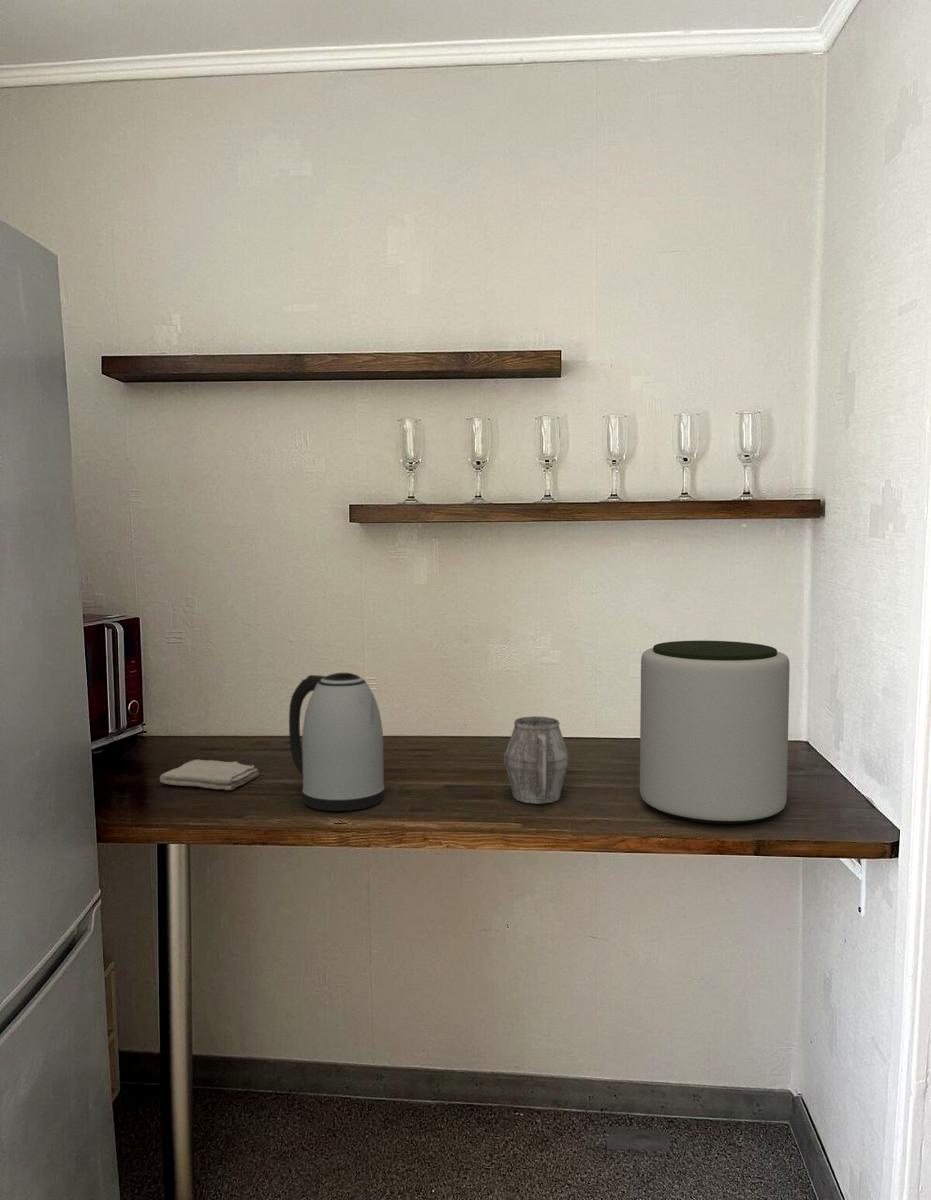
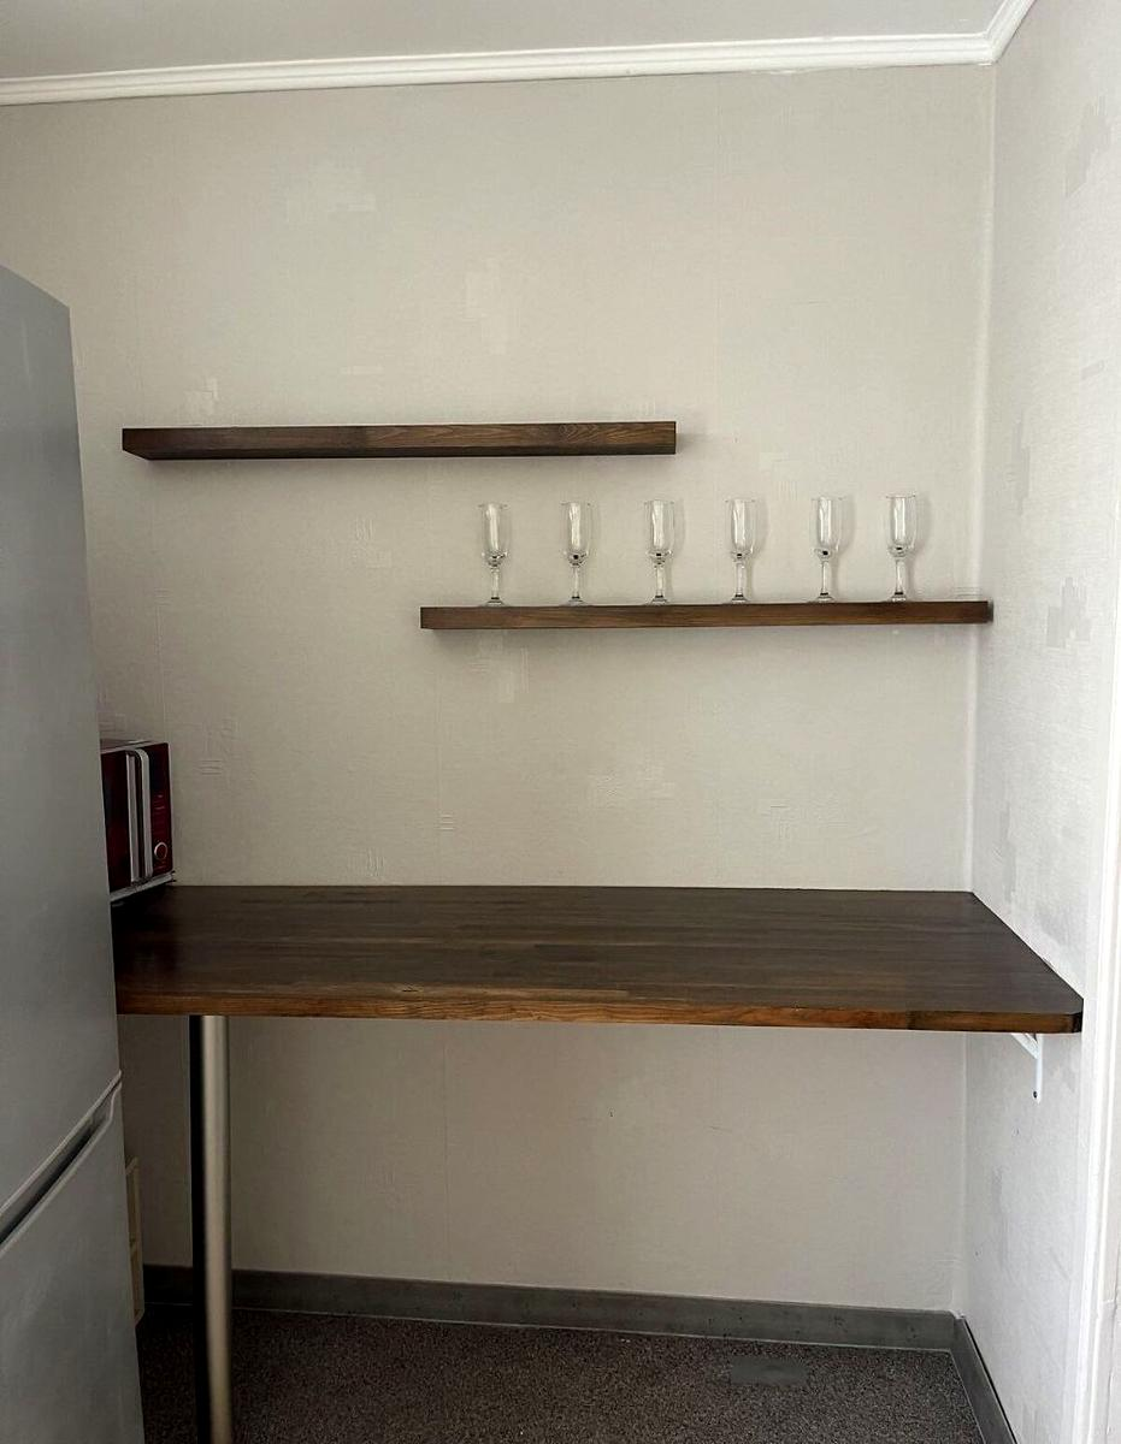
- washcloth [159,759,260,791]
- mug [503,715,570,805]
- kettle [288,672,385,812]
- plant pot [639,640,791,825]
